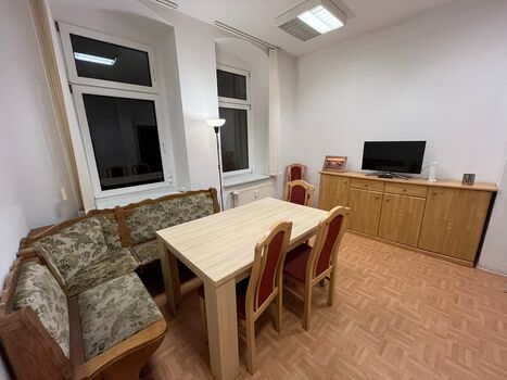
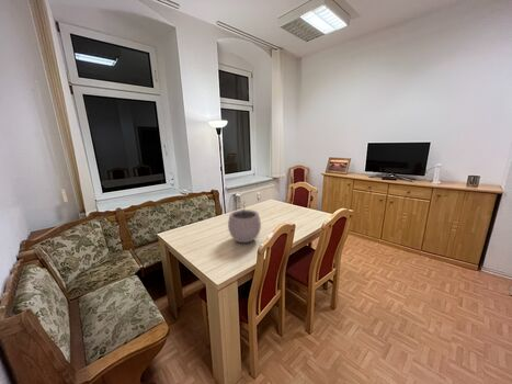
+ plant pot [227,201,262,244]
